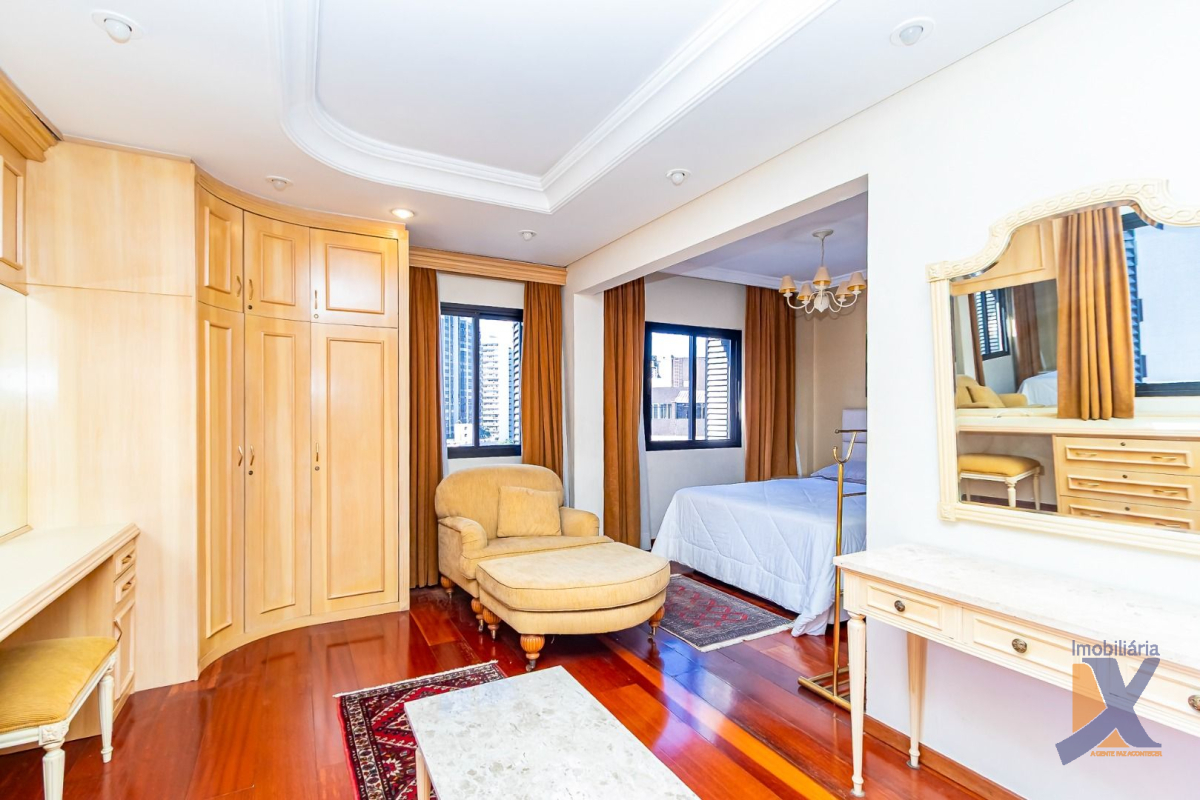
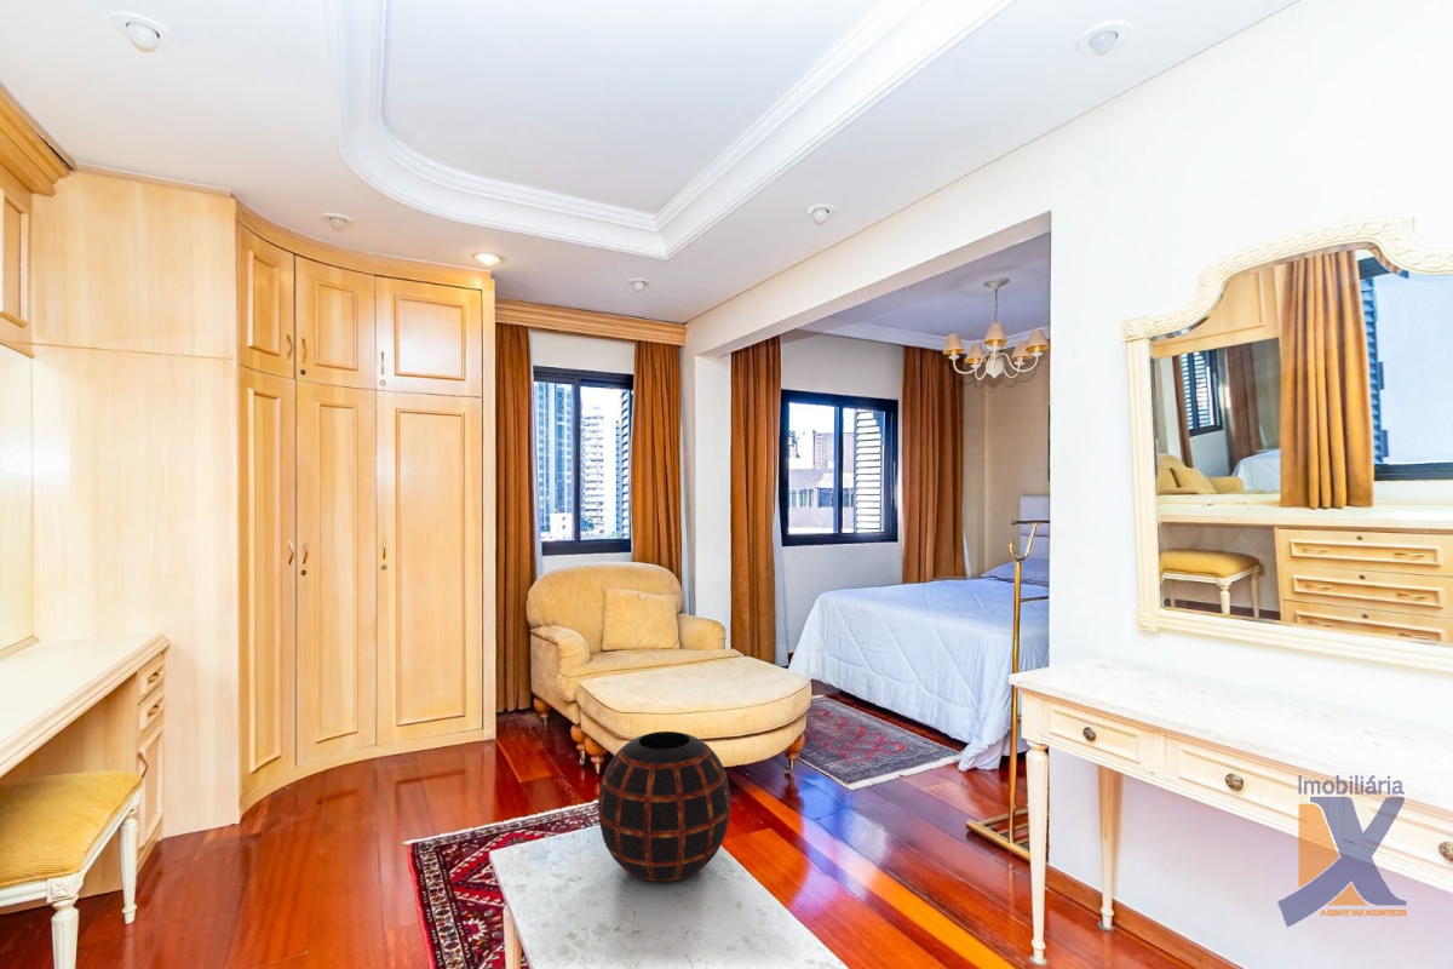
+ decorative vase [597,730,731,883]
